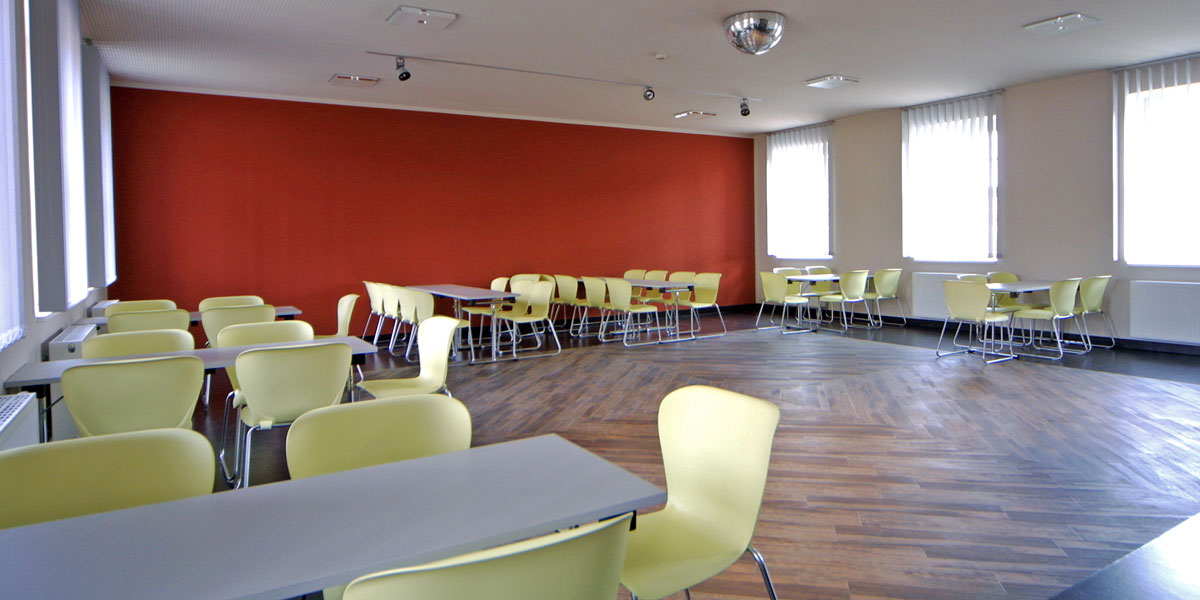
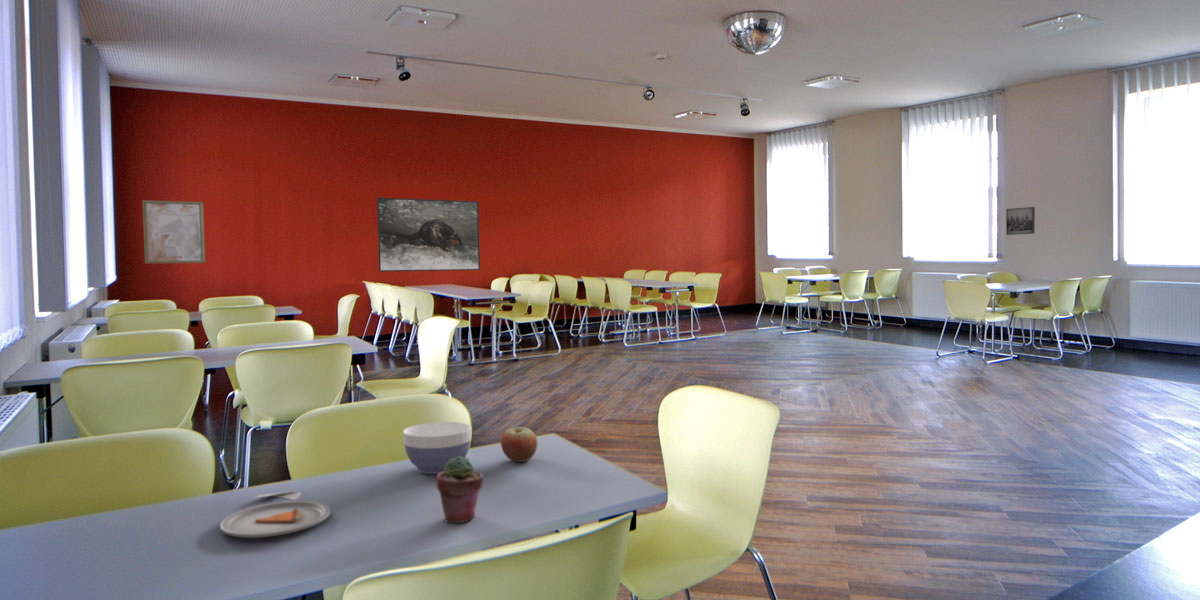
+ apple [500,426,538,463]
+ wall art [1005,206,1036,236]
+ wall art [141,199,207,264]
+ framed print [376,197,481,273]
+ dinner plate [219,490,331,539]
+ bowl [402,421,473,475]
+ potted succulent [435,456,484,524]
